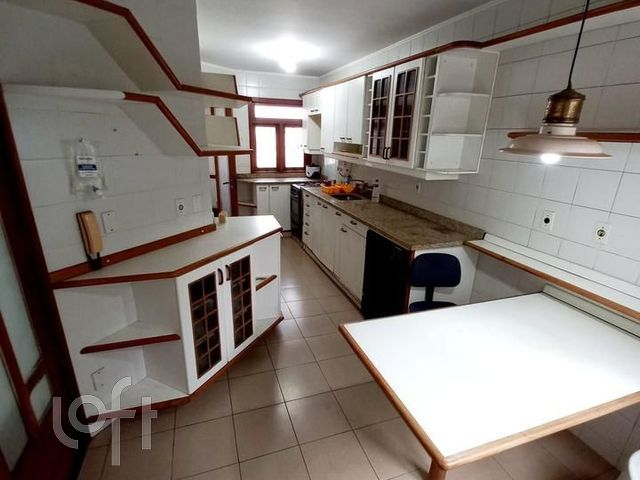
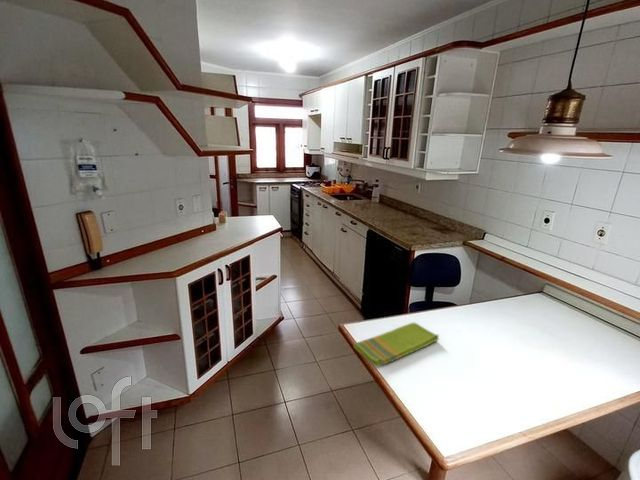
+ dish towel [352,322,440,369]
